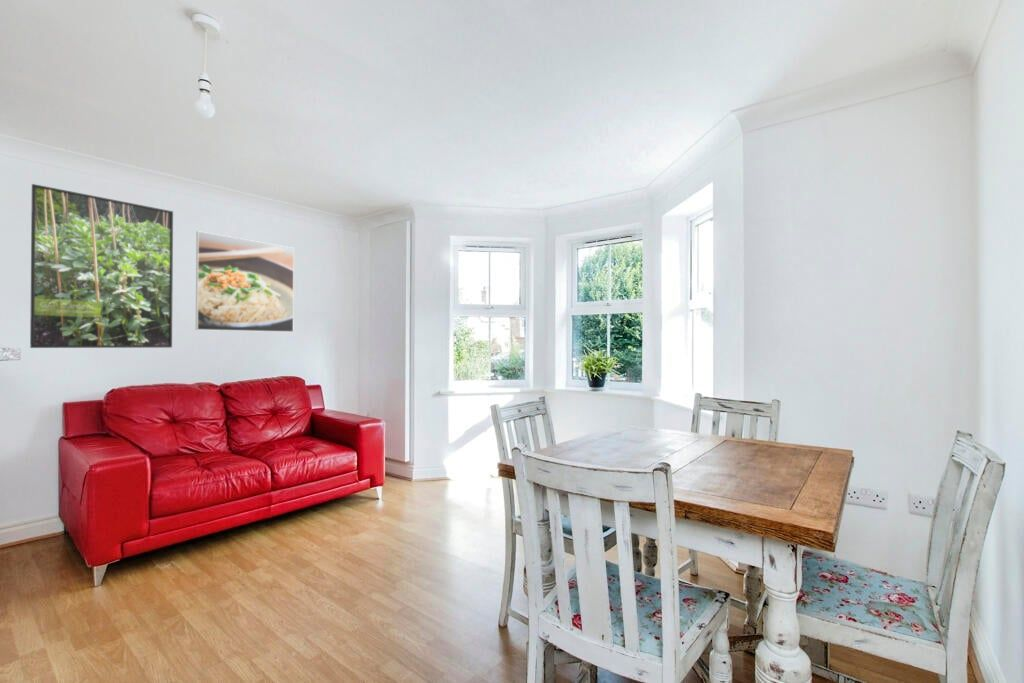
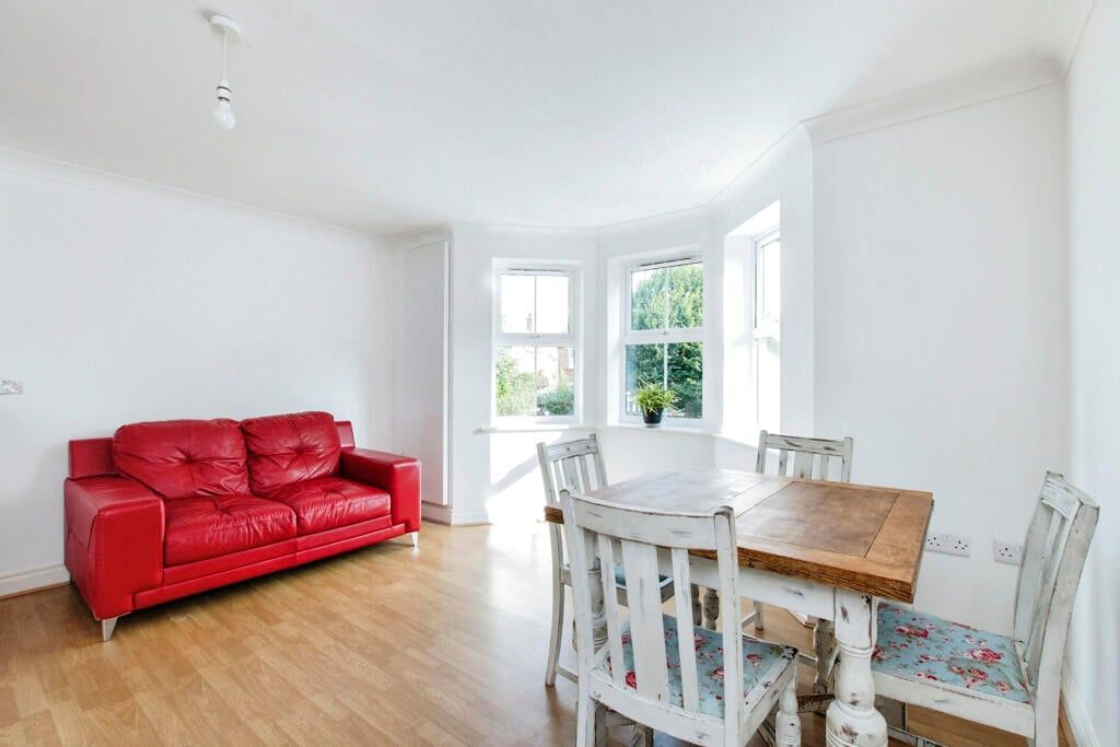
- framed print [195,230,295,333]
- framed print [29,183,174,349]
